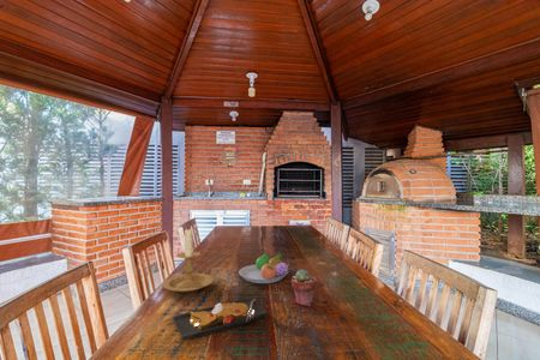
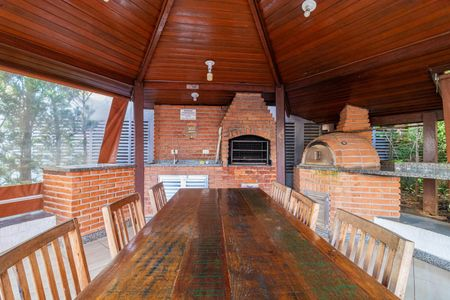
- potted succulent [290,268,318,307]
- fruit bowl [238,252,289,284]
- candle holder [162,226,223,293]
- plate [170,296,269,341]
